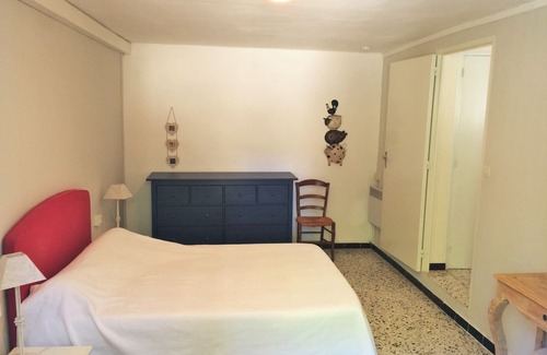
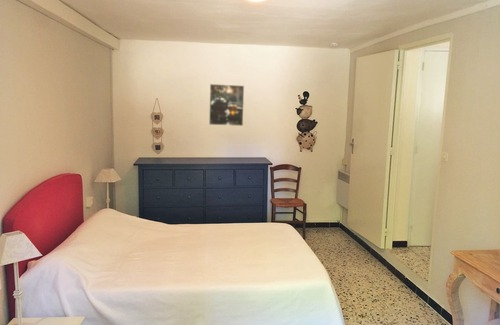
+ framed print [208,83,245,127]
